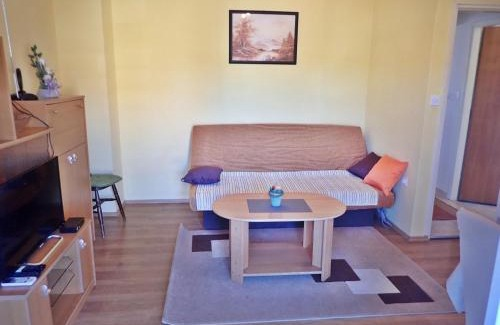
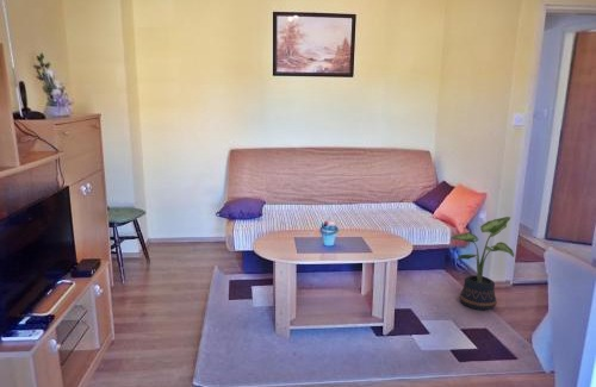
+ potted plant [449,216,515,311]
